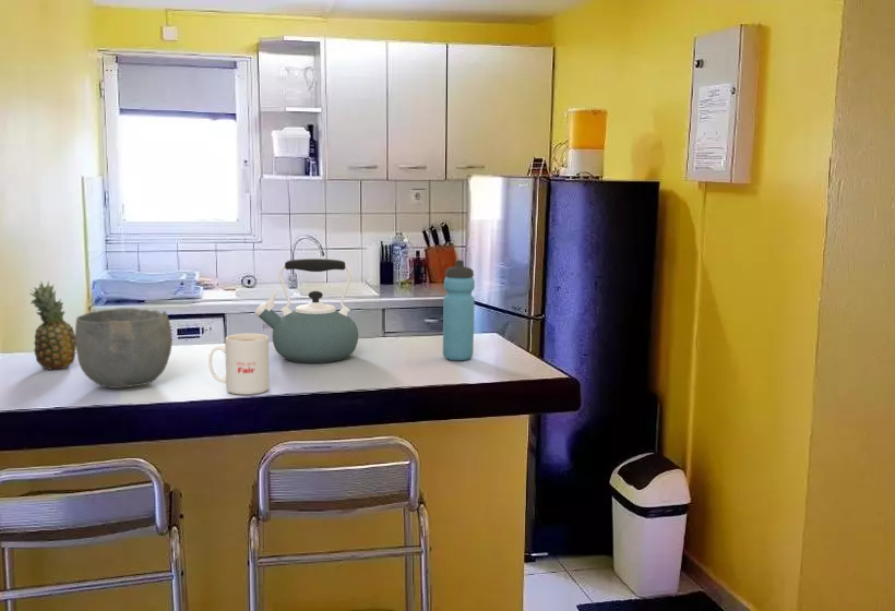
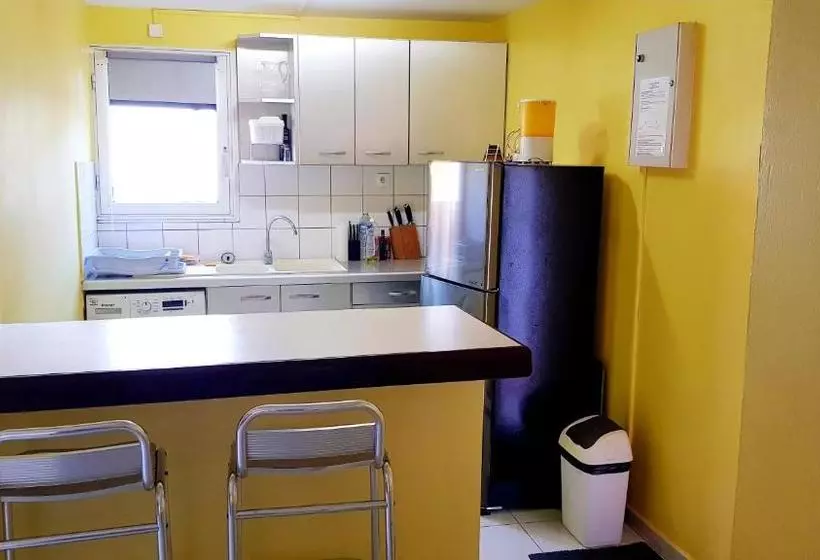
- fruit [28,279,76,371]
- bowl [74,307,174,390]
- kettle [253,257,359,364]
- water bottle [442,259,476,361]
- mug [207,333,271,396]
